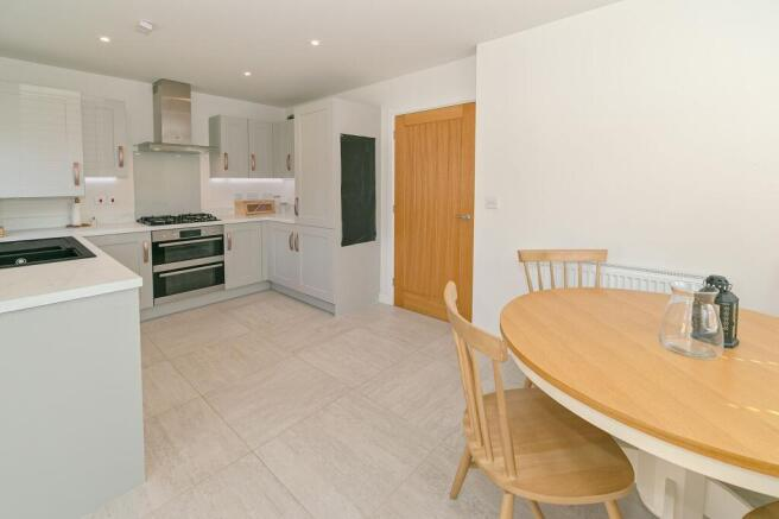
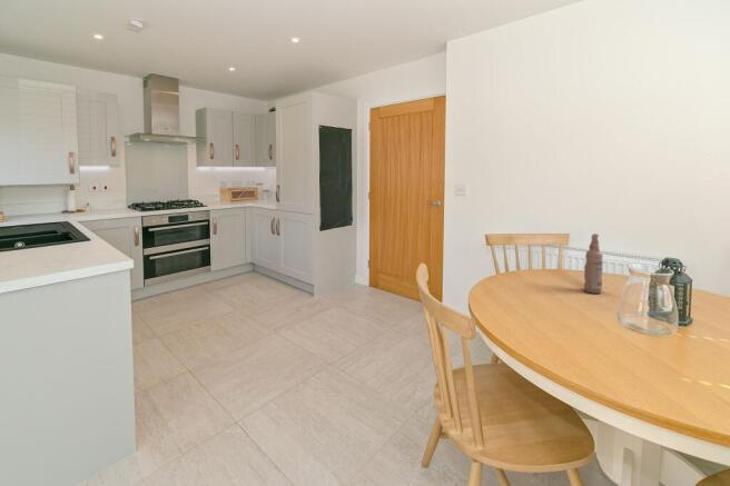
+ bottle [583,232,604,295]
